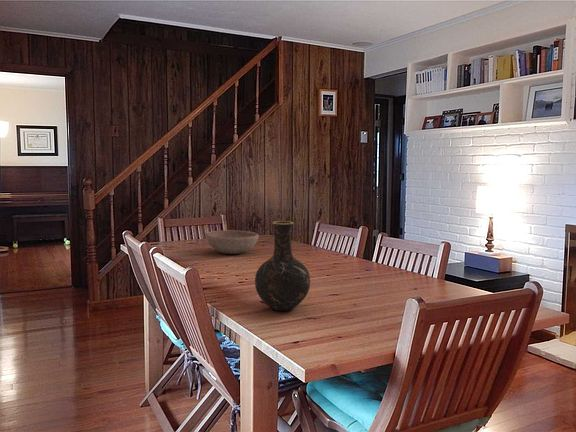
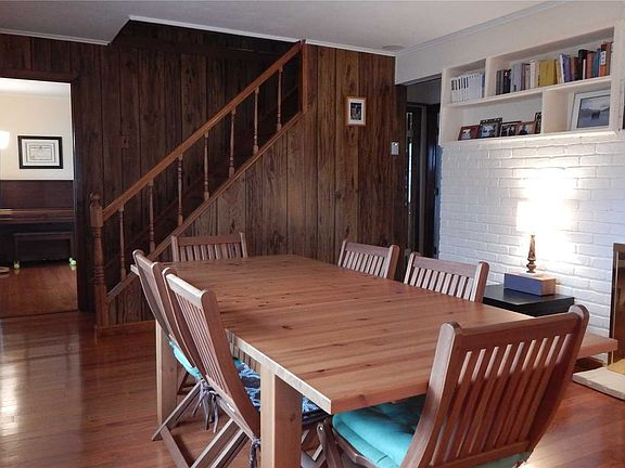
- vase [254,220,311,312]
- bowl [205,229,260,255]
